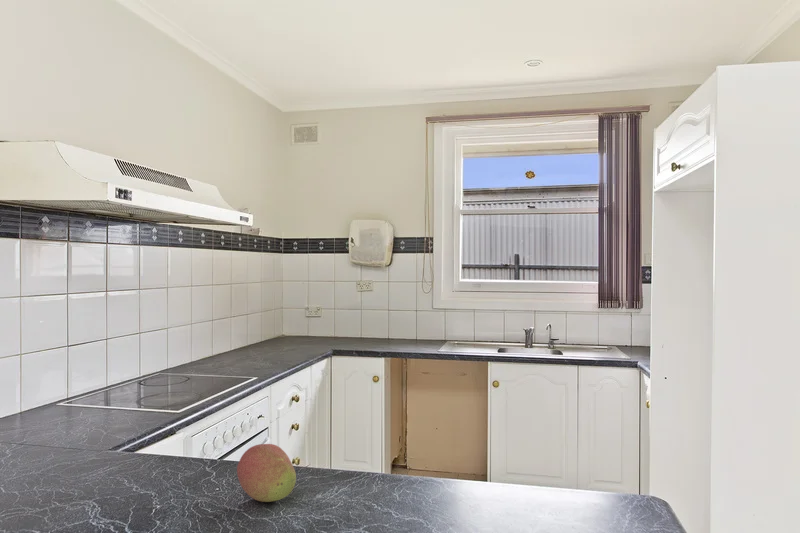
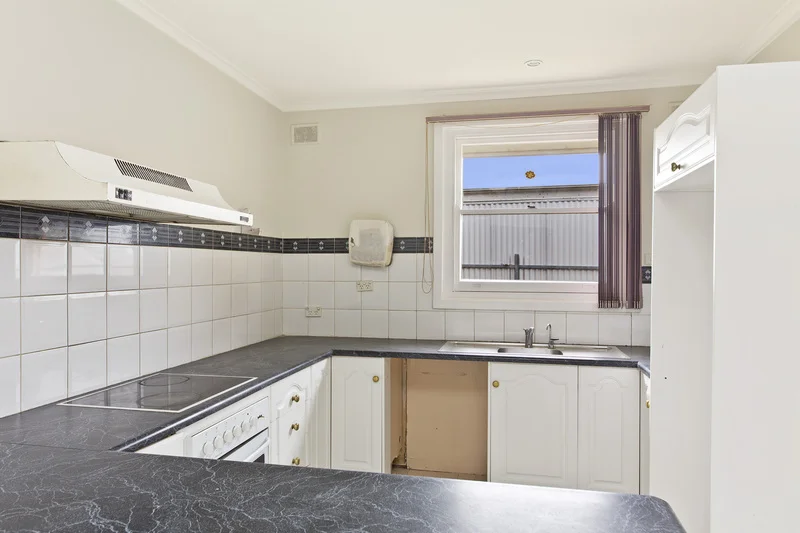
- fruit [236,443,297,503]
